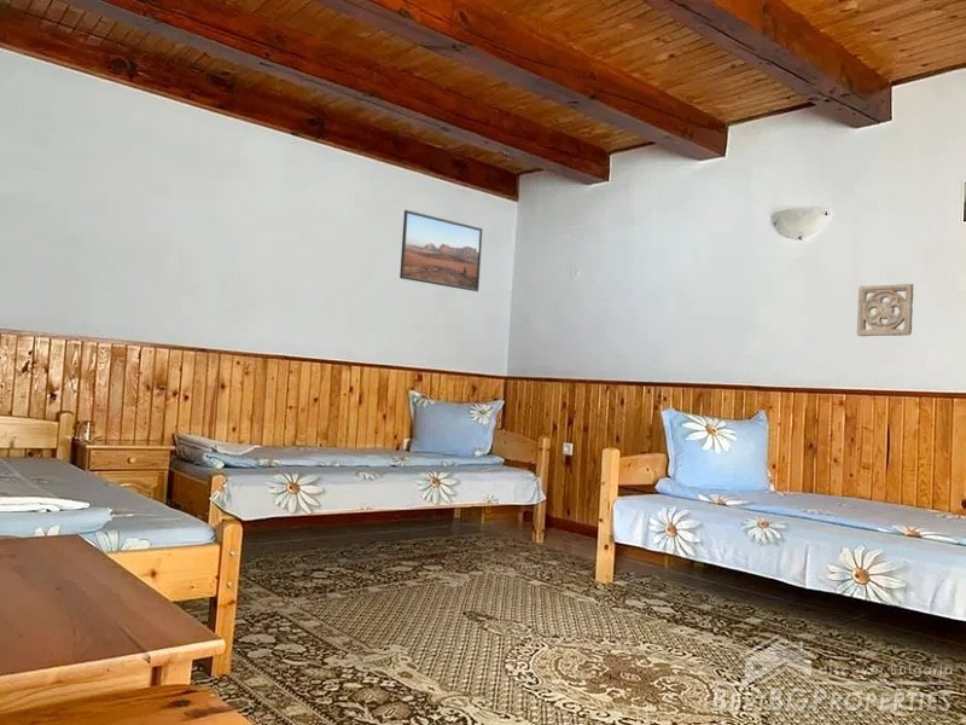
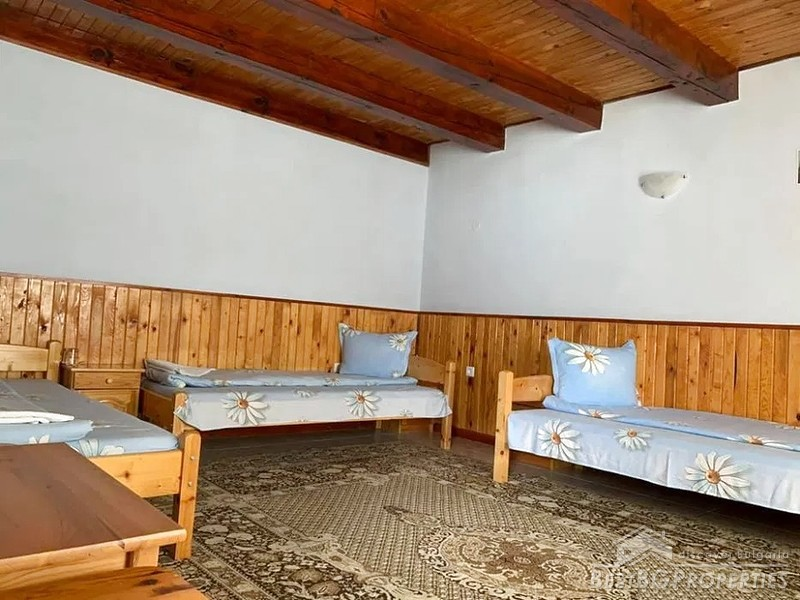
- wall ornament [856,283,914,337]
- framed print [398,209,483,292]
